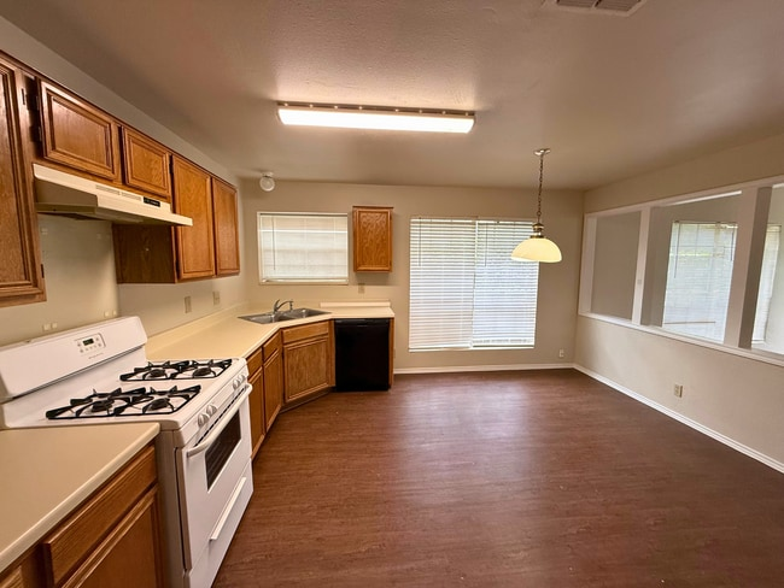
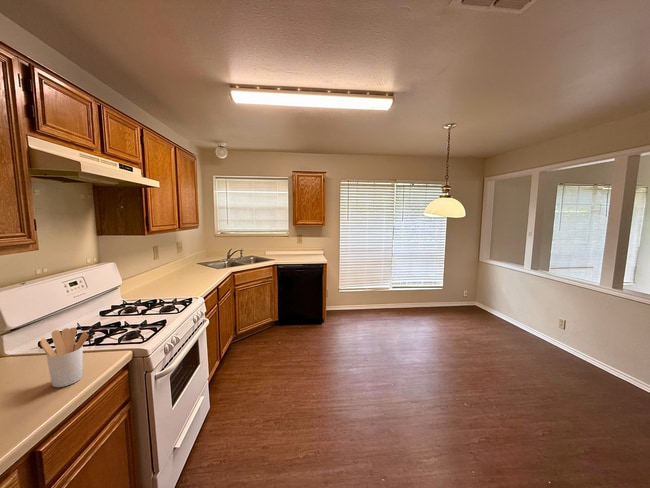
+ utensil holder [39,327,89,388]
